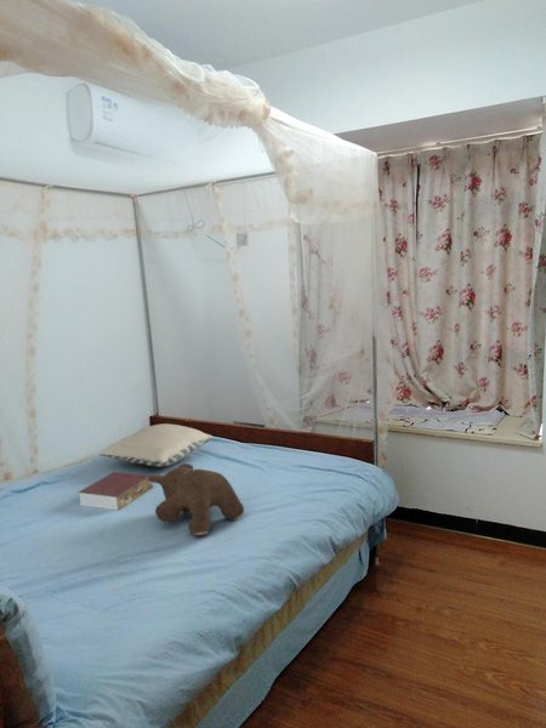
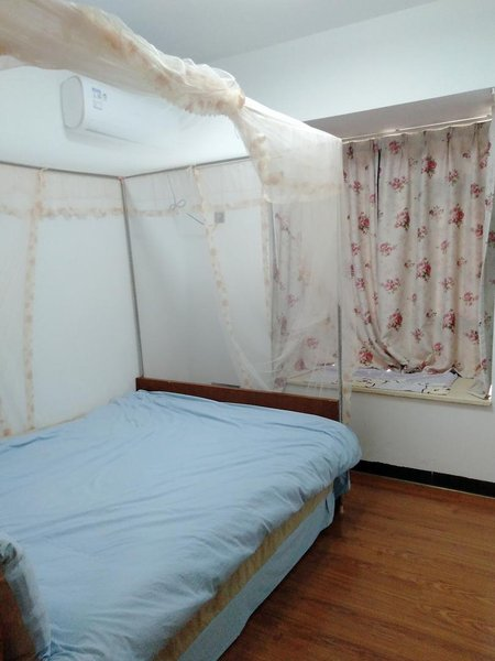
- pillow [97,422,214,467]
- teddy bear [148,462,245,536]
- book [78,471,154,511]
